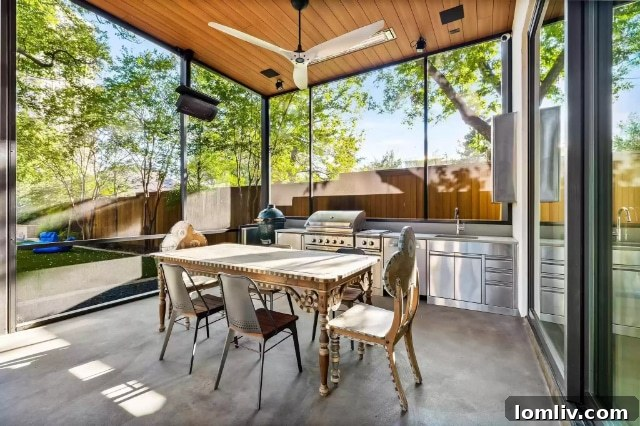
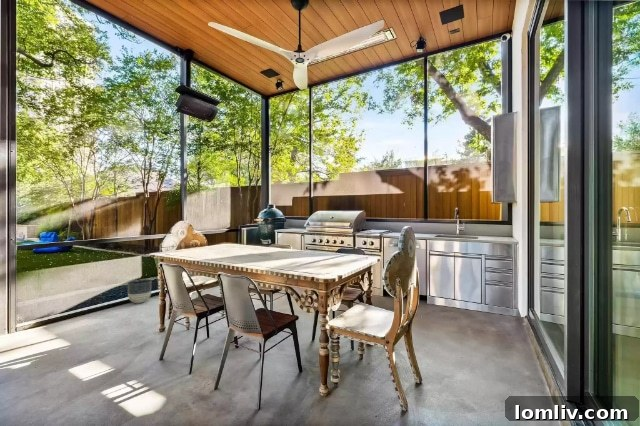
+ planter [127,278,152,304]
